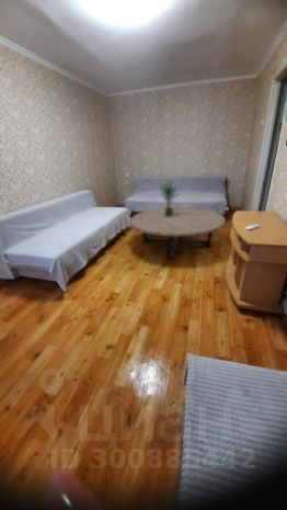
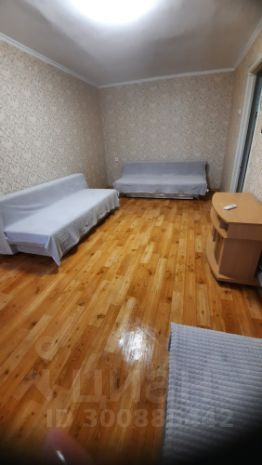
- coffee table [129,206,226,261]
- potted plant [157,179,184,217]
